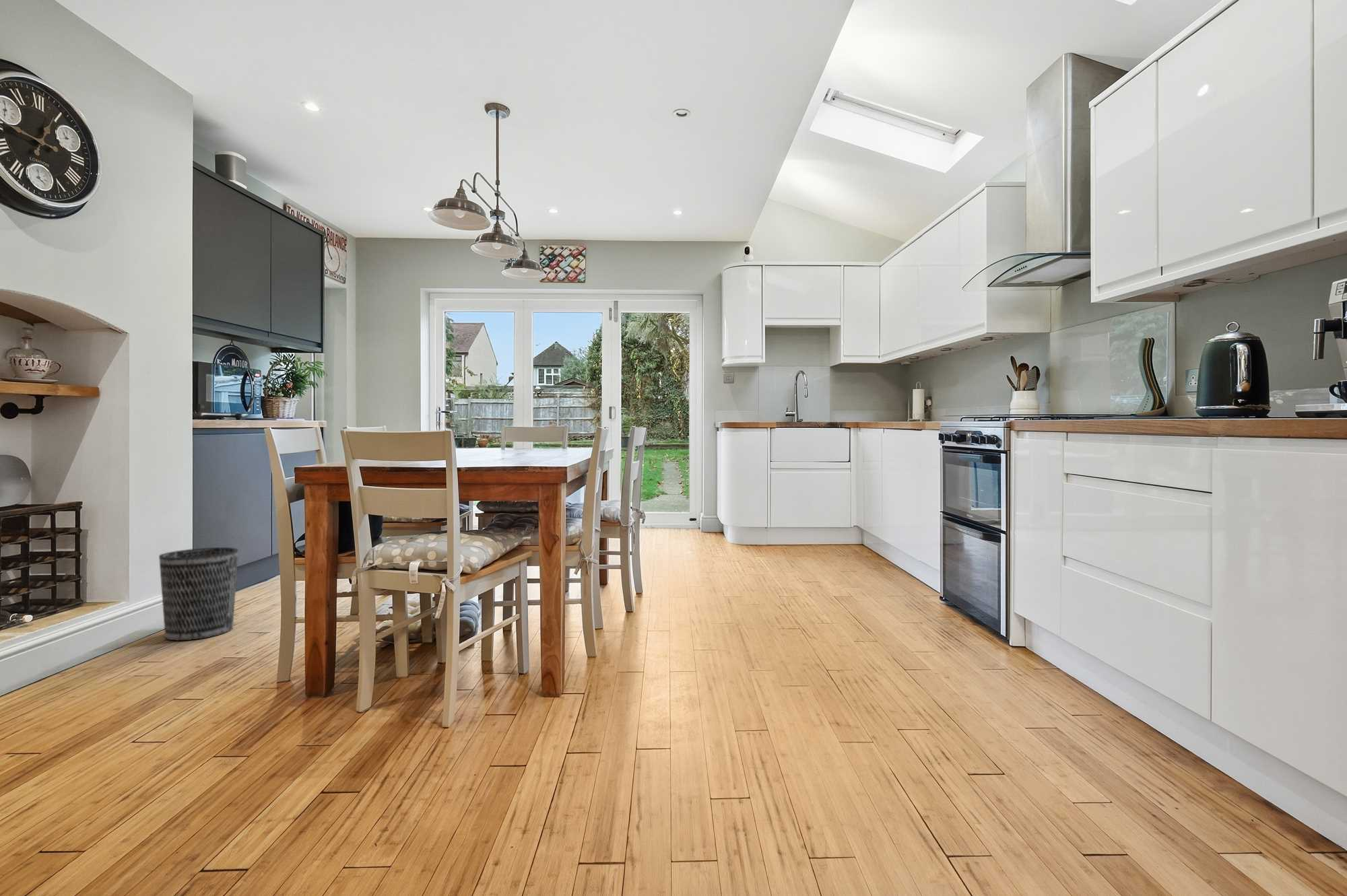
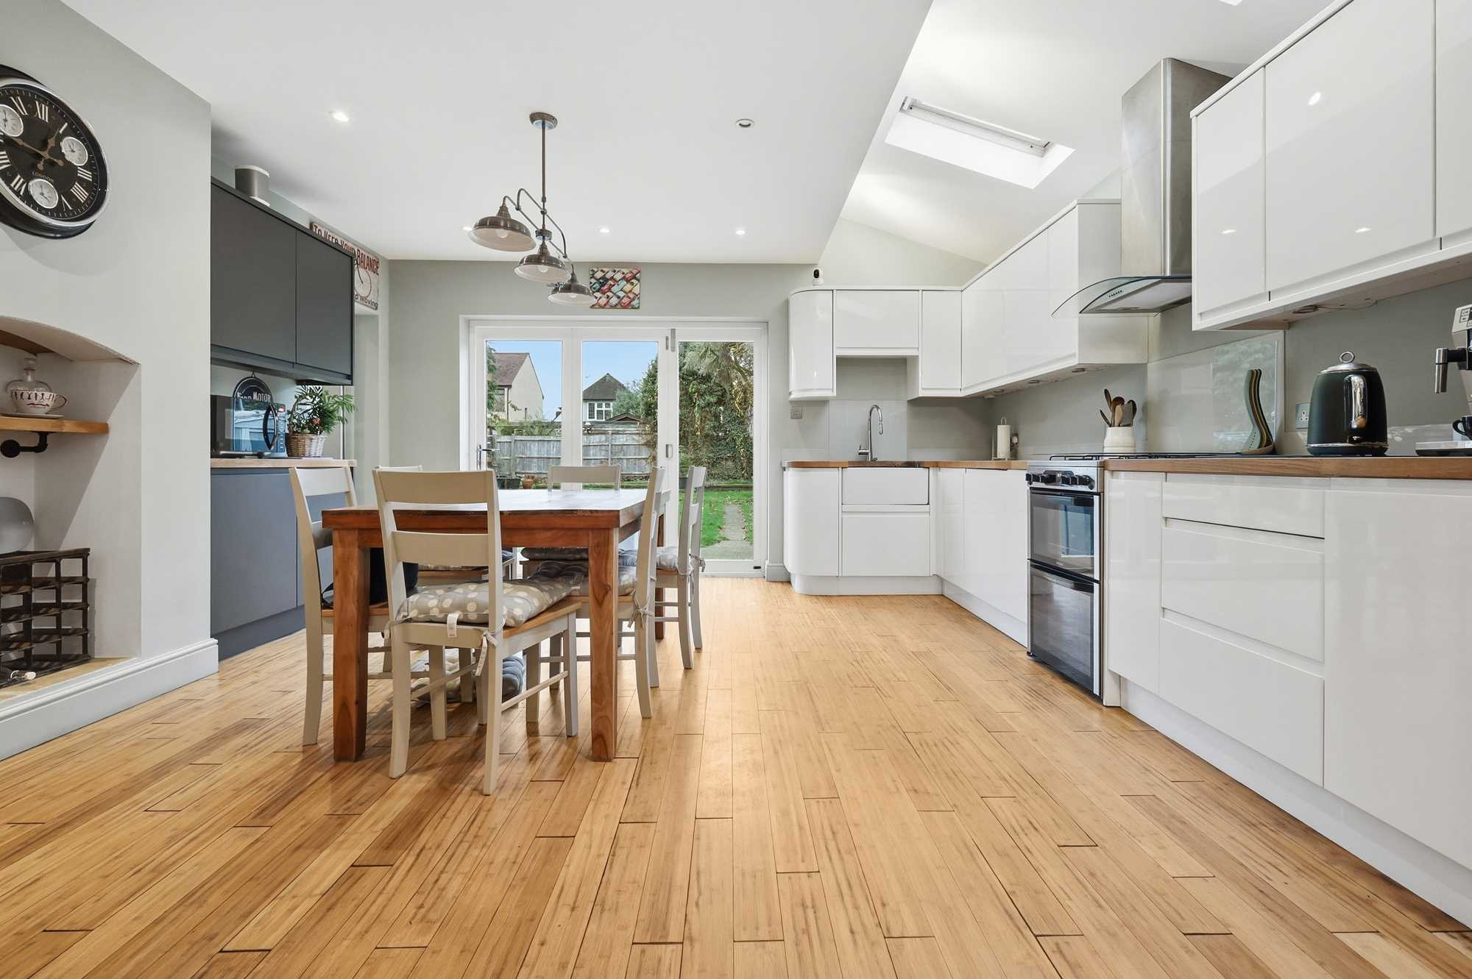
- wastebasket [158,547,239,641]
